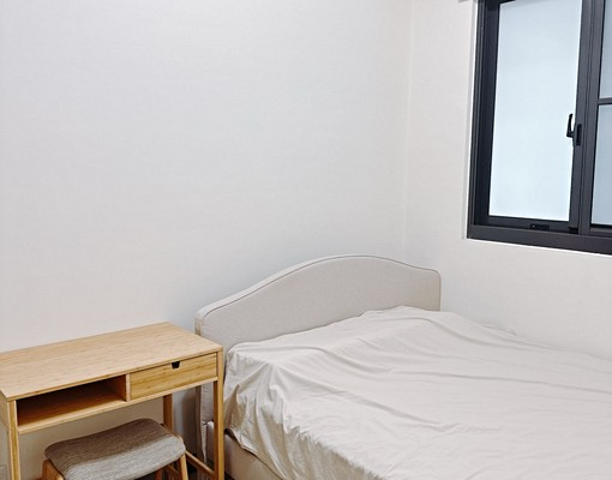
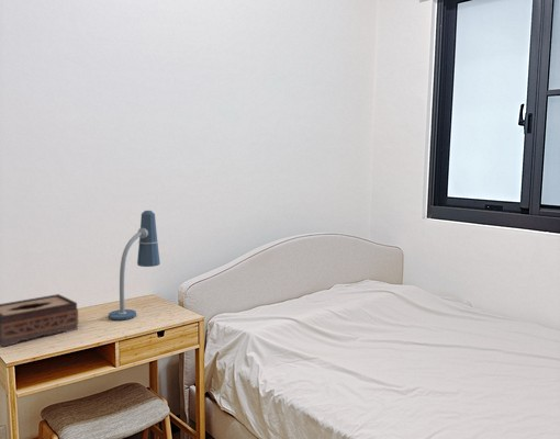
+ tissue box [0,293,79,348]
+ desk lamp [108,210,161,322]
